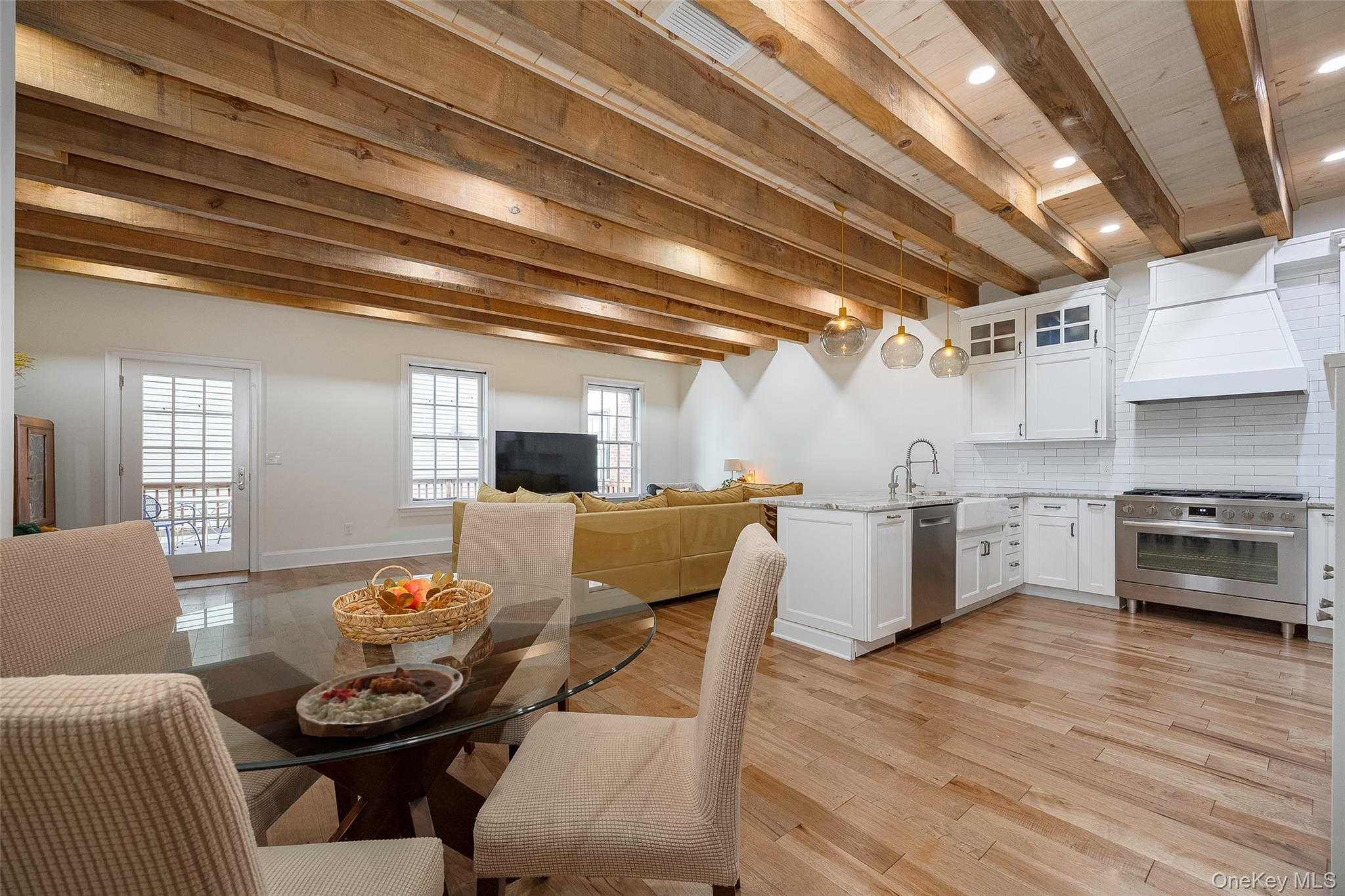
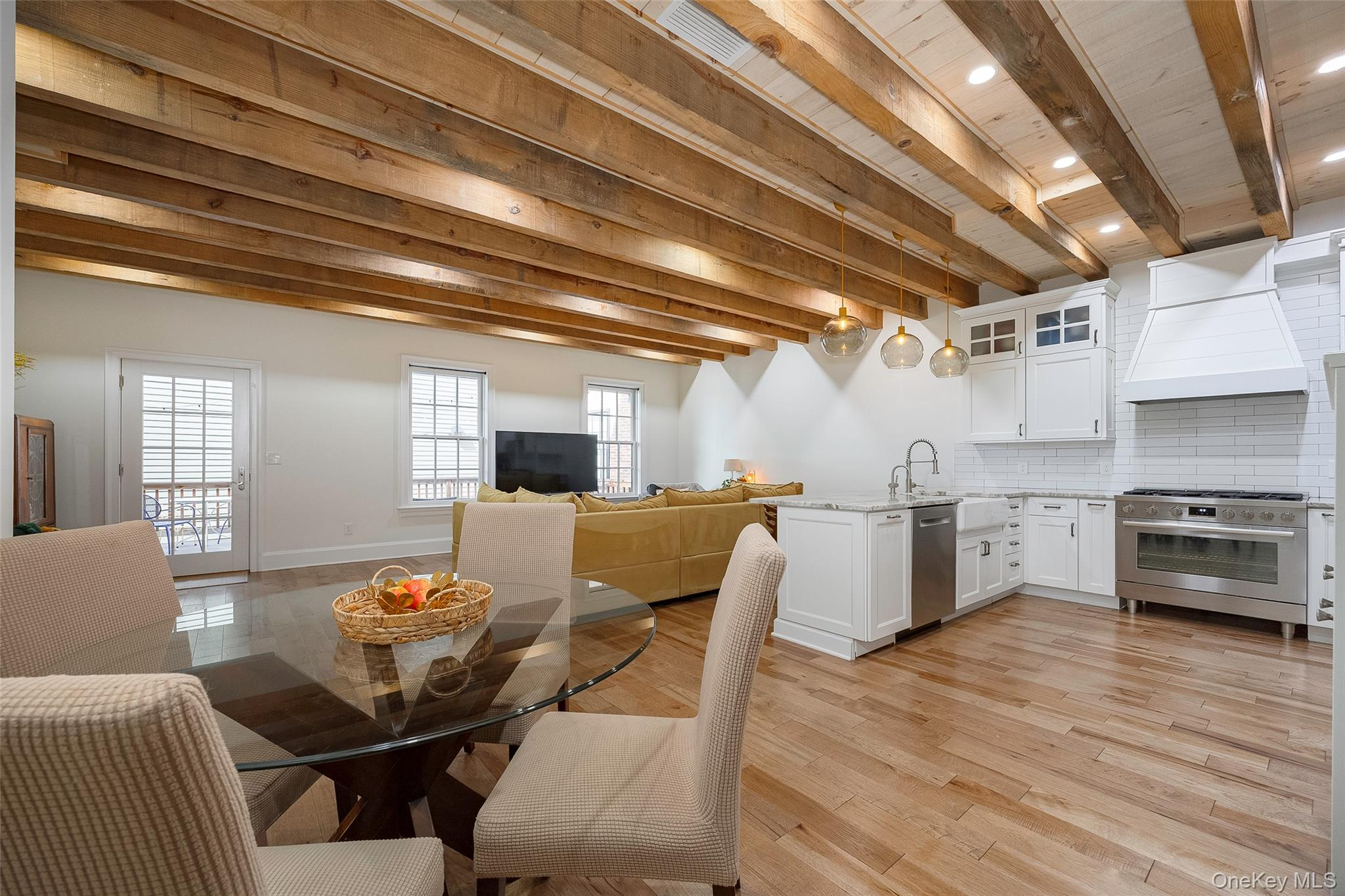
- plate [295,662,464,740]
